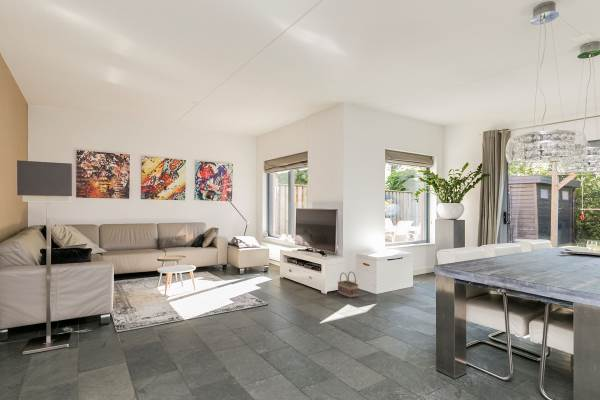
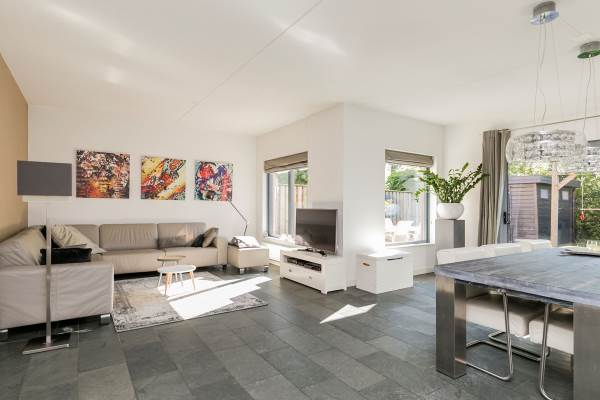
- basket [337,270,359,299]
